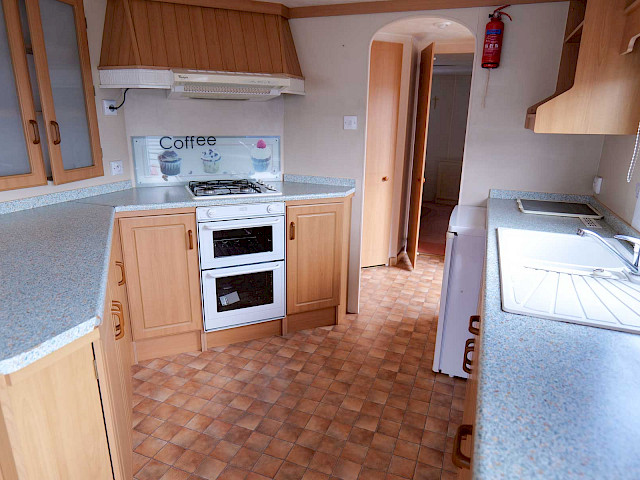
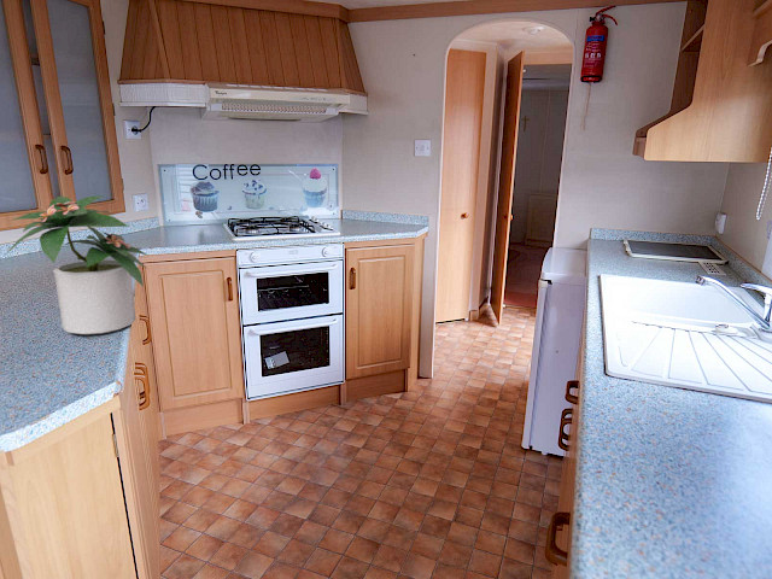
+ potted plant [6,194,150,337]
